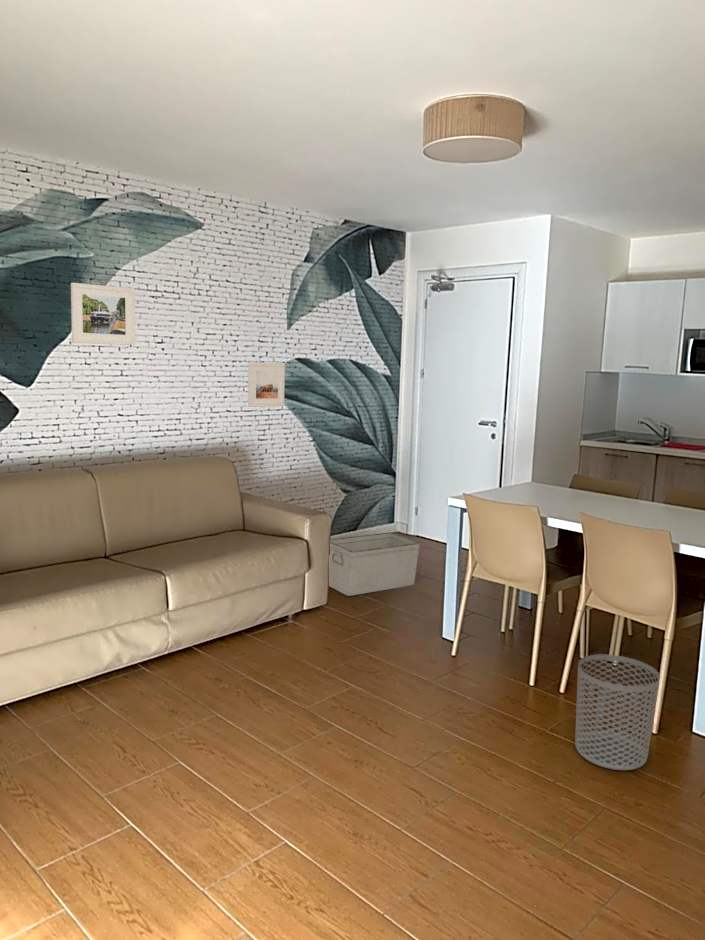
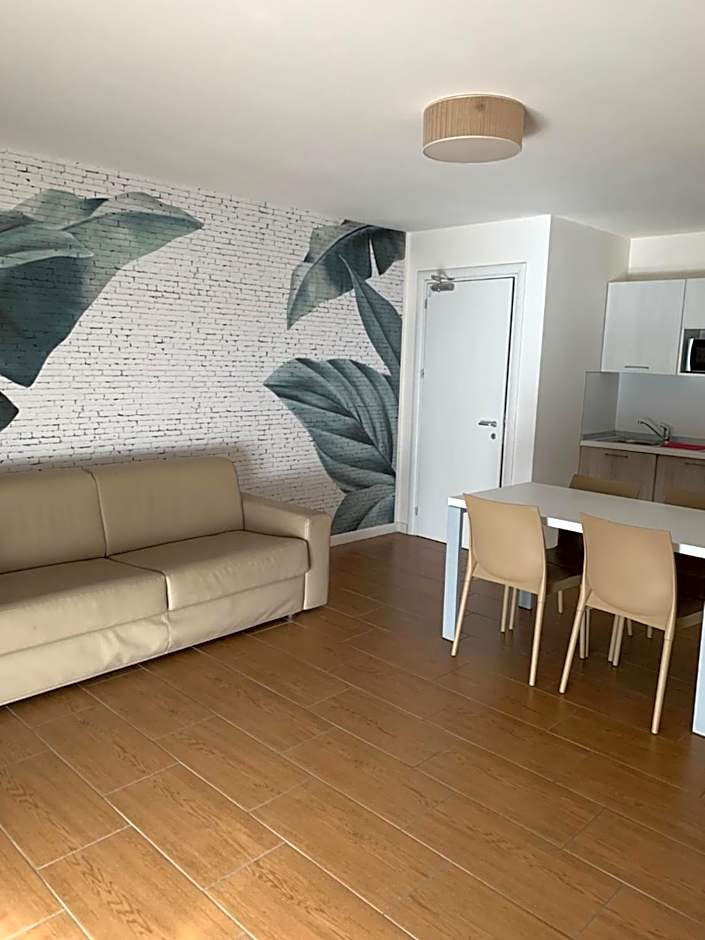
- waste bin [574,653,661,771]
- storage bin [328,531,421,597]
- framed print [247,361,286,408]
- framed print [70,282,136,346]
